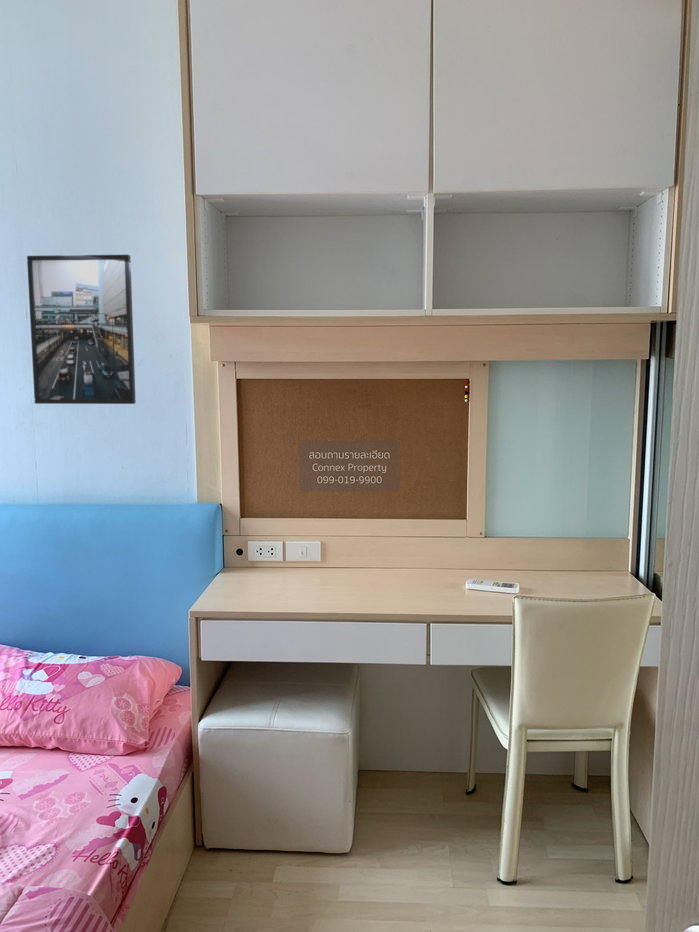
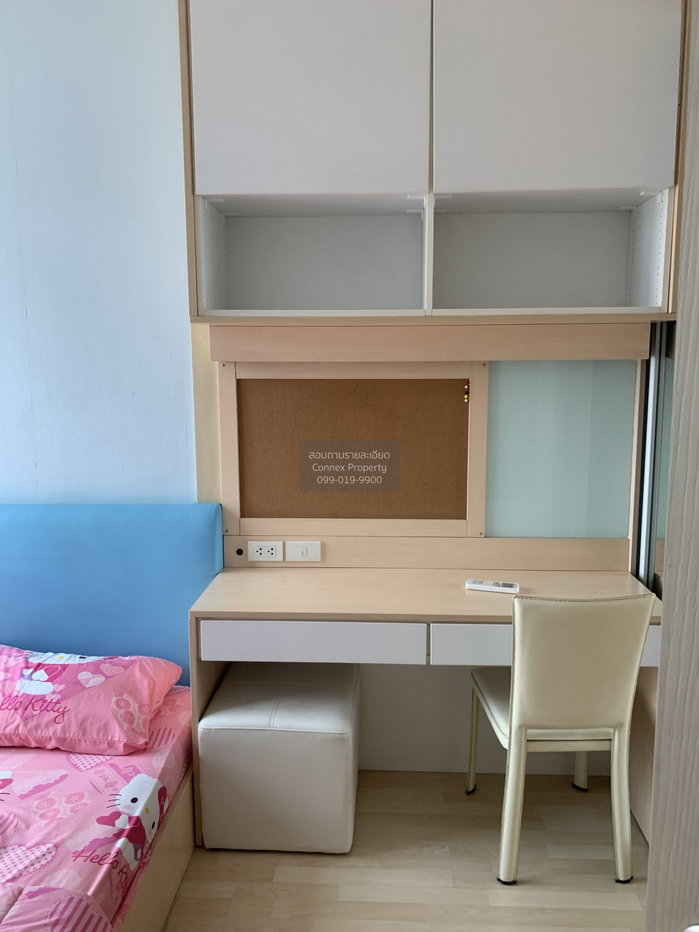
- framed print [26,254,137,405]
